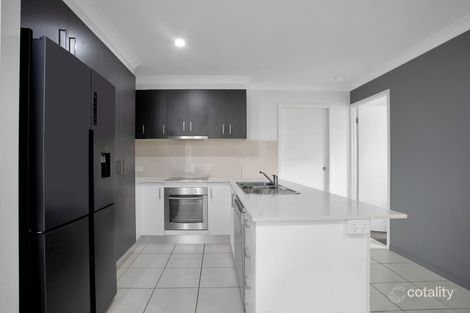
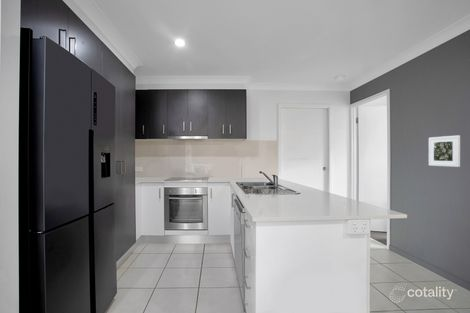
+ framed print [428,134,461,168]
